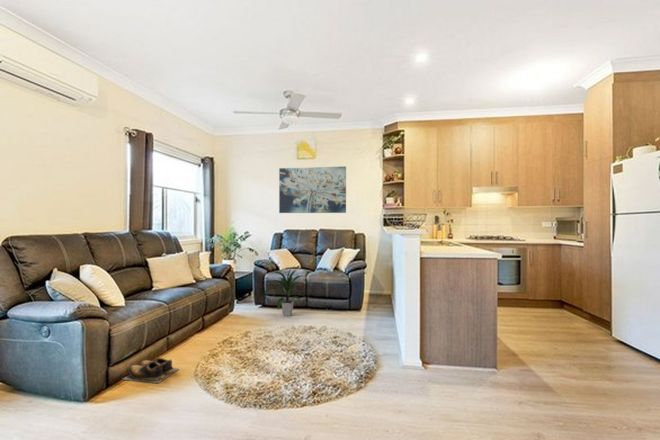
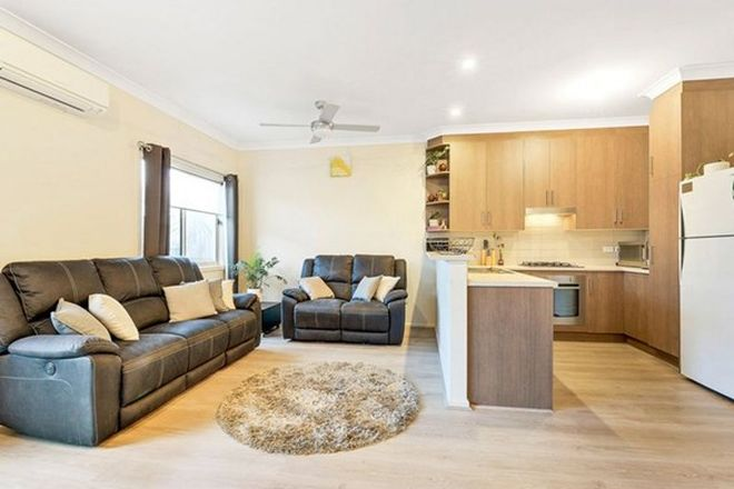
- indoor plant [270,266,305,317]
- wall art [278,165,347,214]
- shoes [122,356,180,384]
